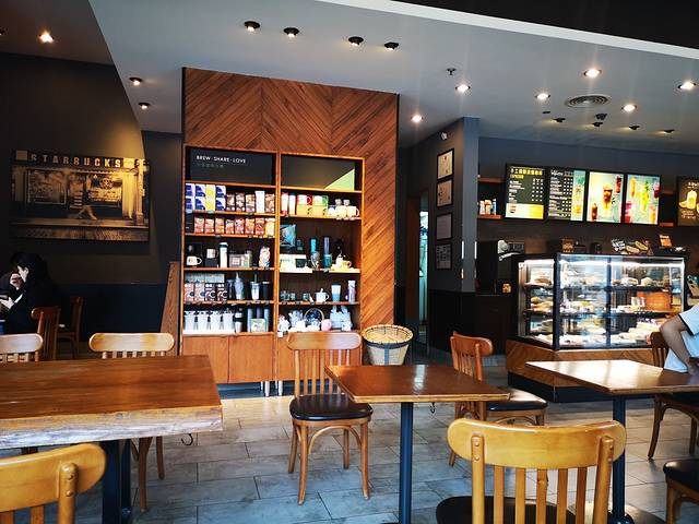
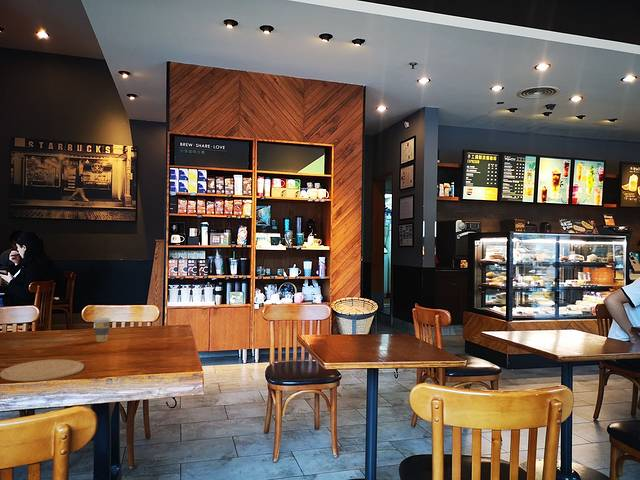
+ coffee cup [92,317,112,343]
+ plate [0,359,85,382]
